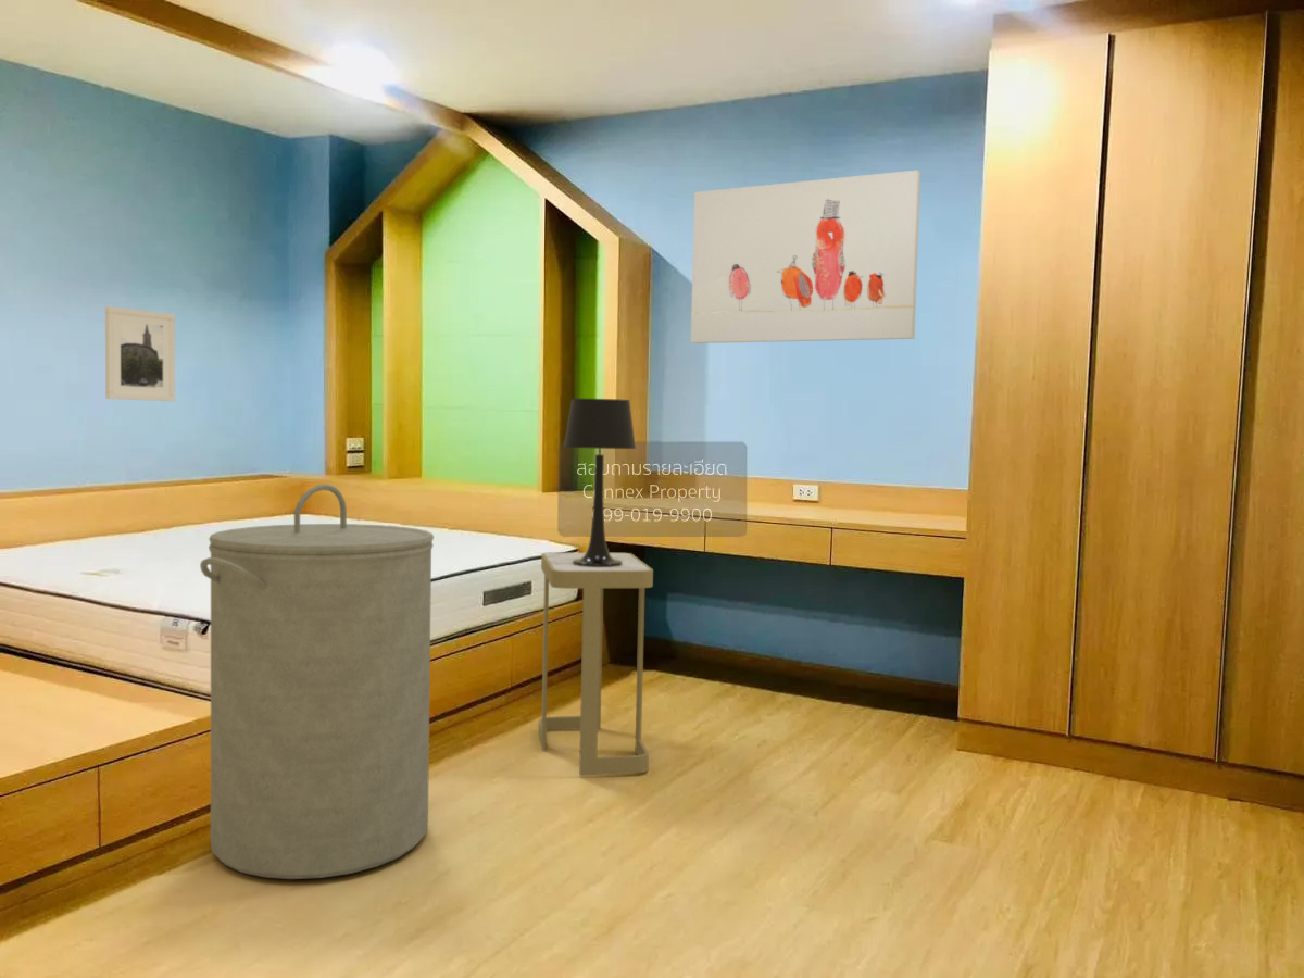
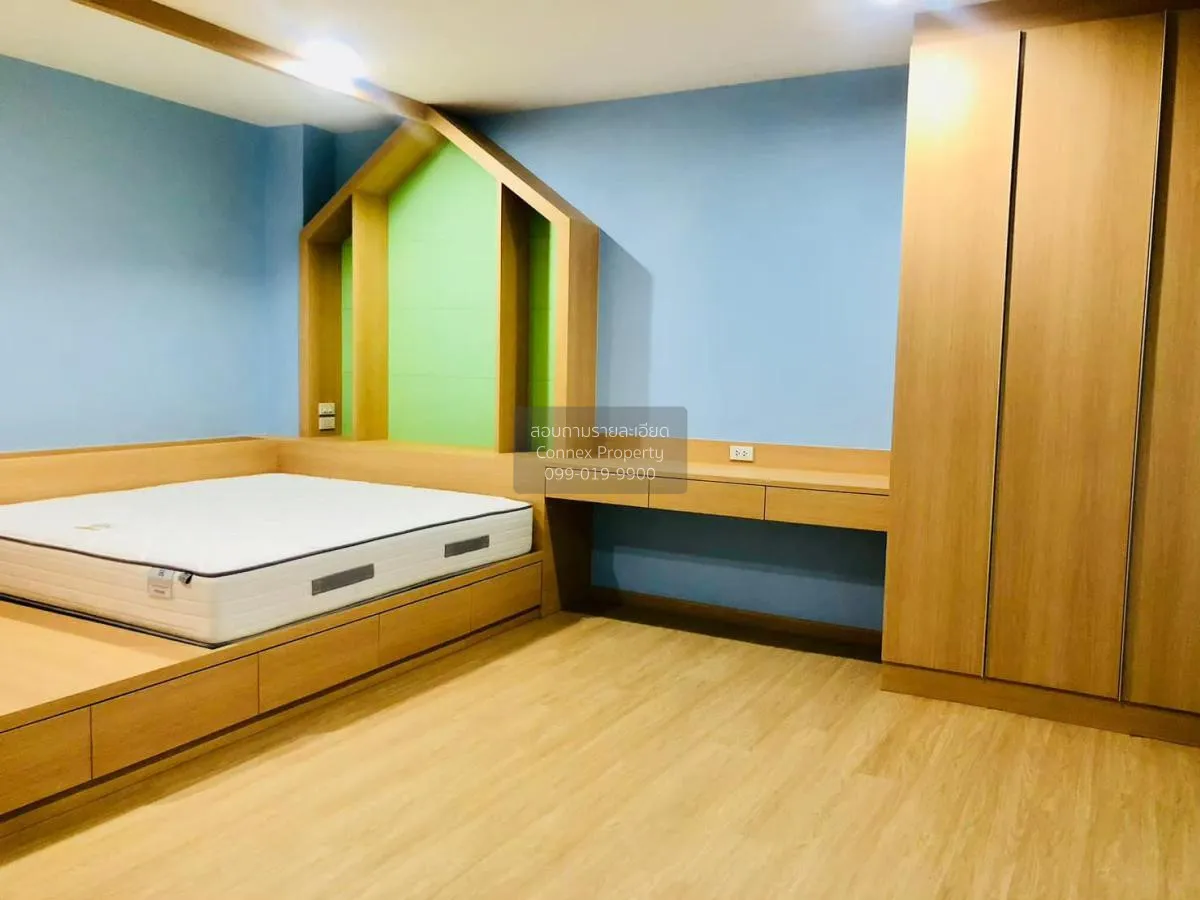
- table lamp [563,398,637,566]
- side table [537,551,654,776]
- wall art [690,168,921,344]
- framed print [104,305,176,402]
- laundry hamper [199,482,435,880]
